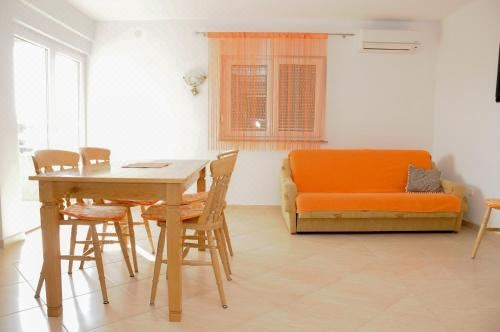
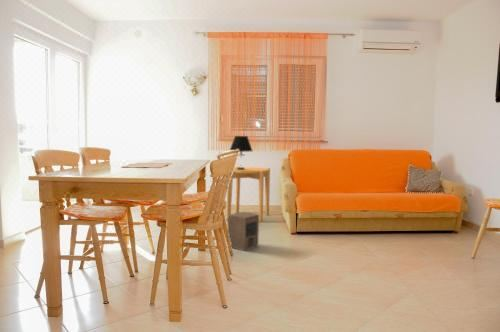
+ speaker [227,211,260,252]
+ side table [226,166,271,223]
+ table lamp [228,135,253,170]
